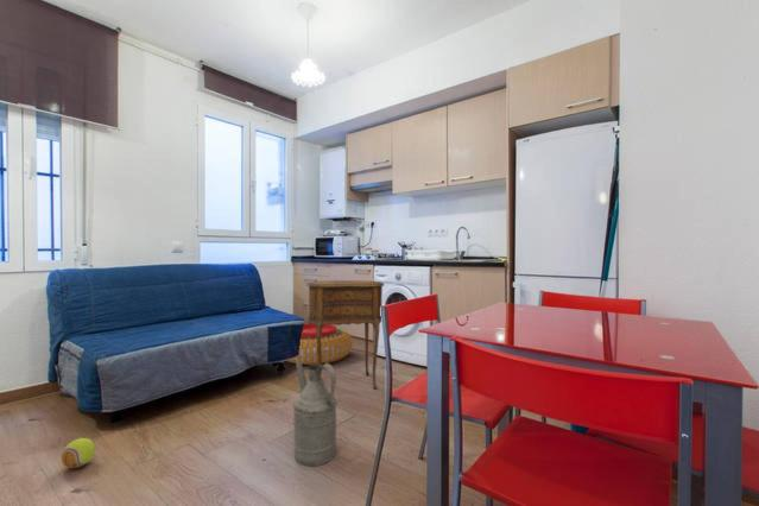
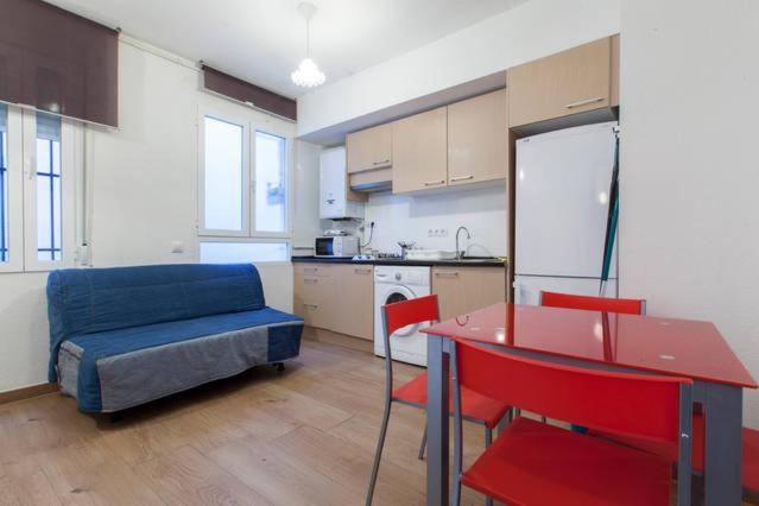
- side table [305,279,385,391]
- pouf [285,323,354,366]
- watering can [291,361,339,467]
- ball [61,437,97,469]
